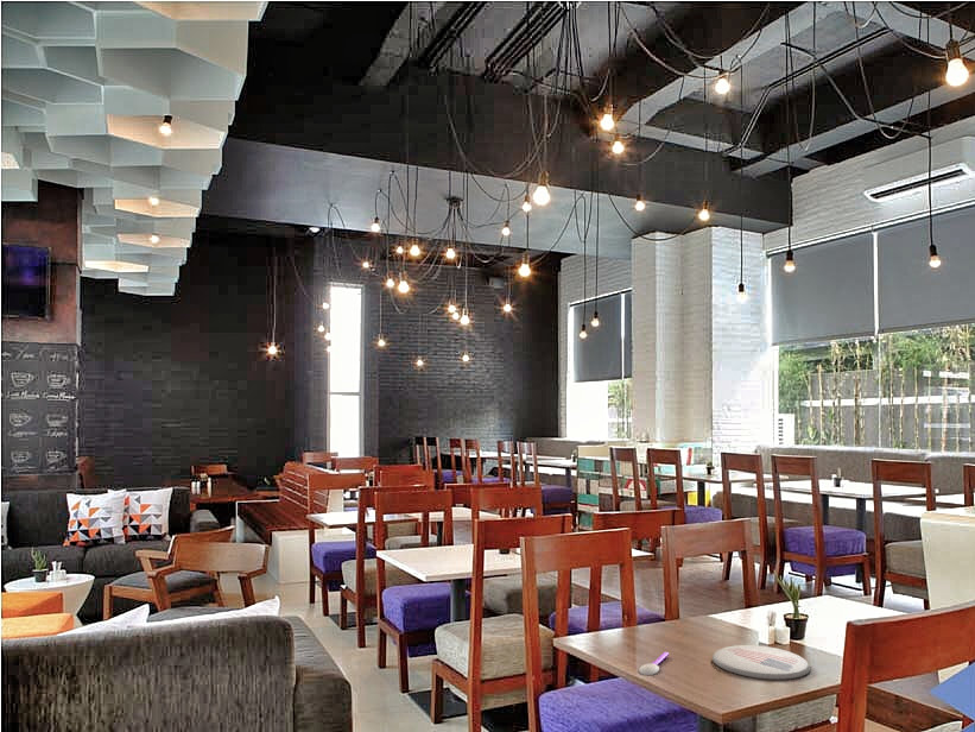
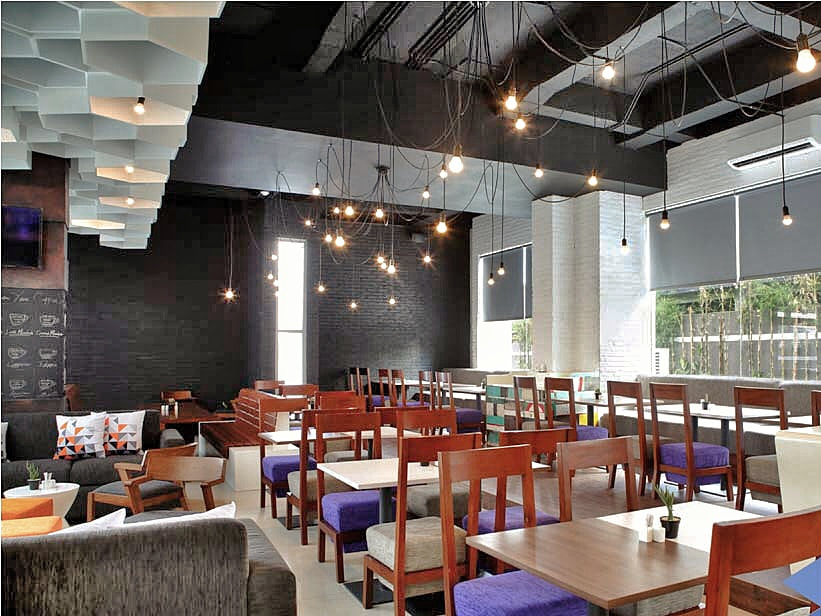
- plate [711,644,812,681]
- spoon [638,651,670,676]
